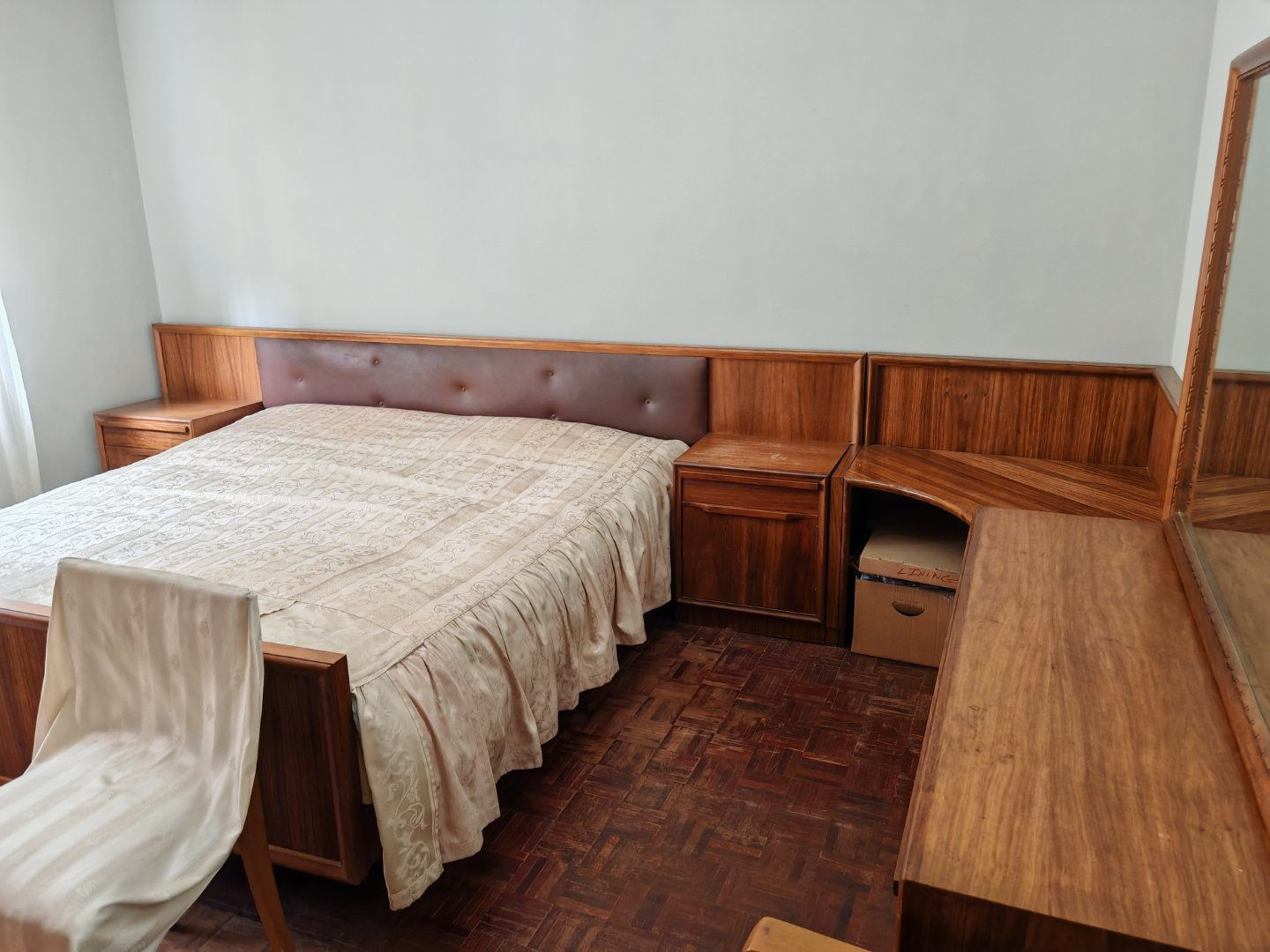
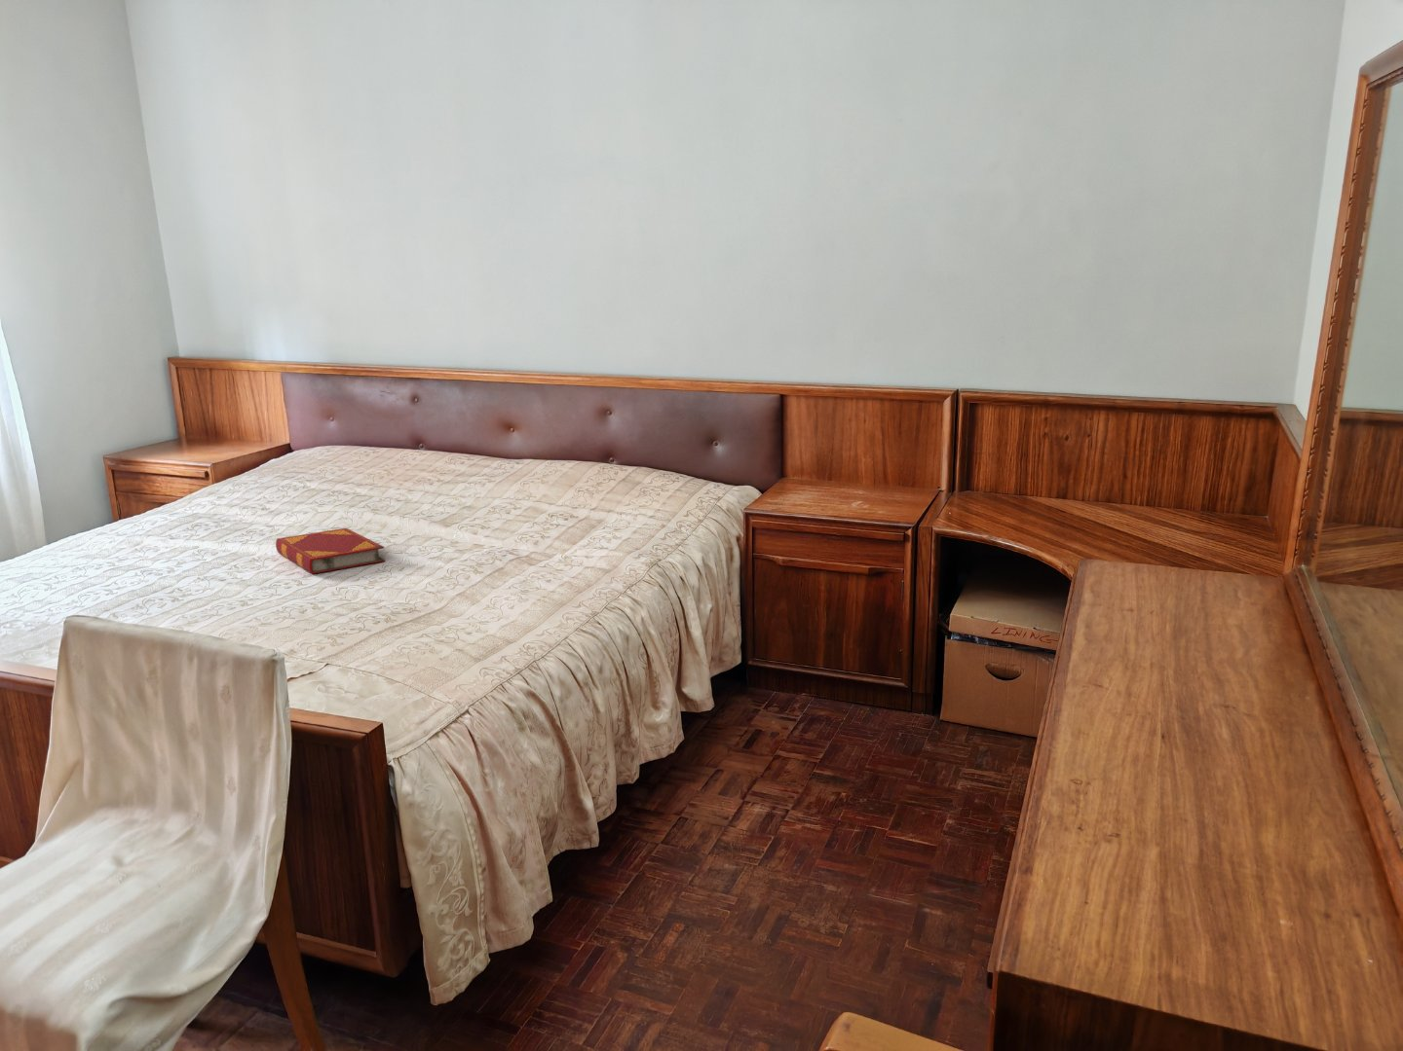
+ hardback book [275,528,386,575]
